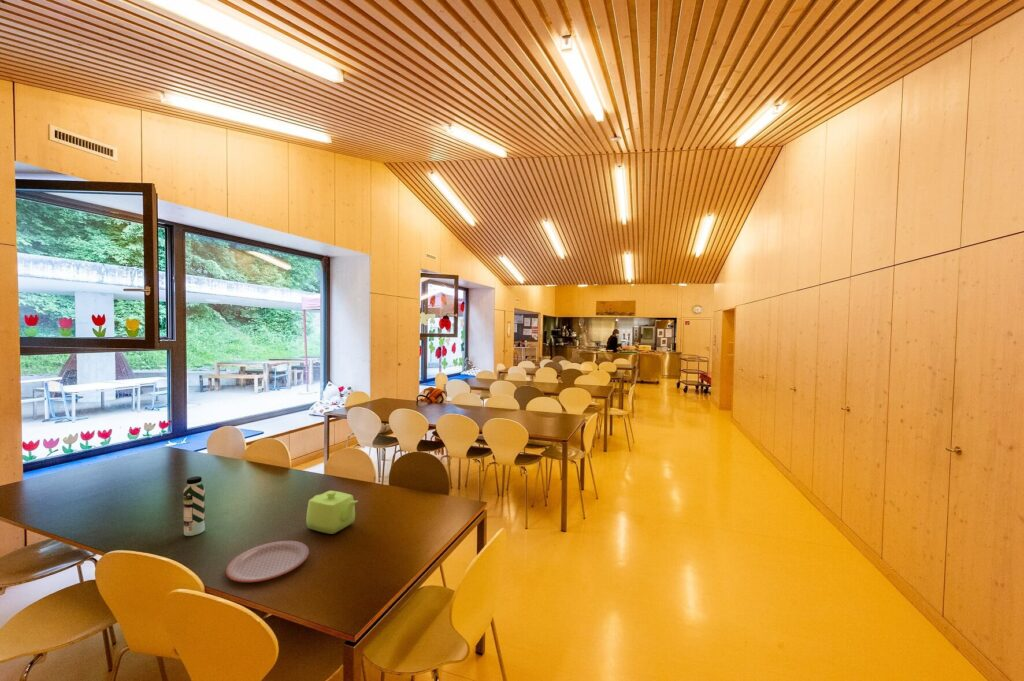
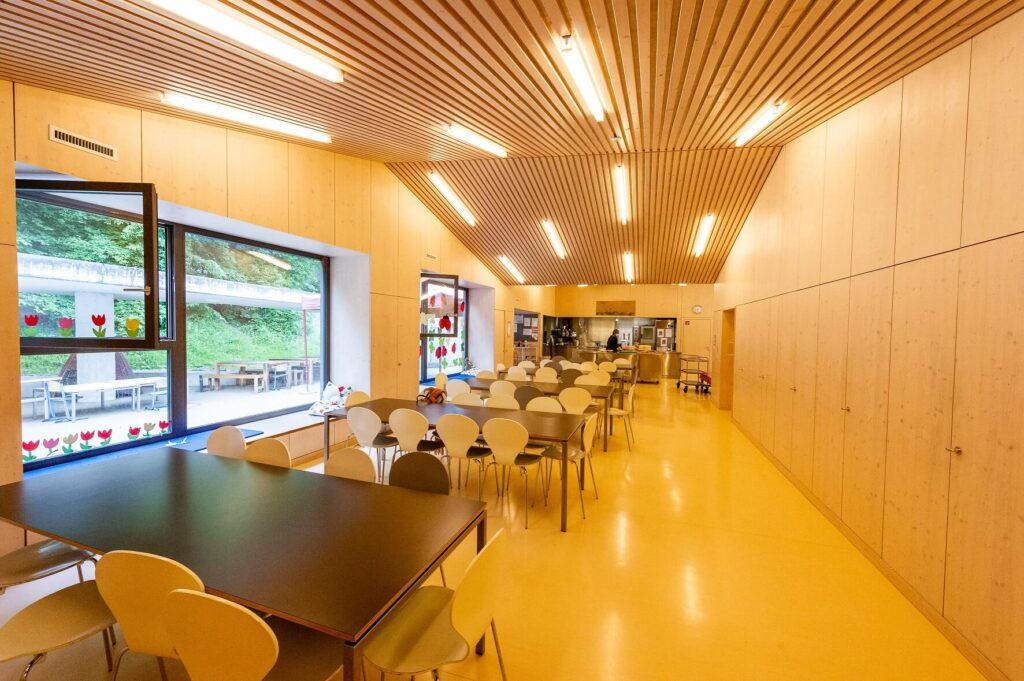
- teapot [305,490,359,535]
- water bottle [183,475,206,537]
- plate [225,540,310,583]
